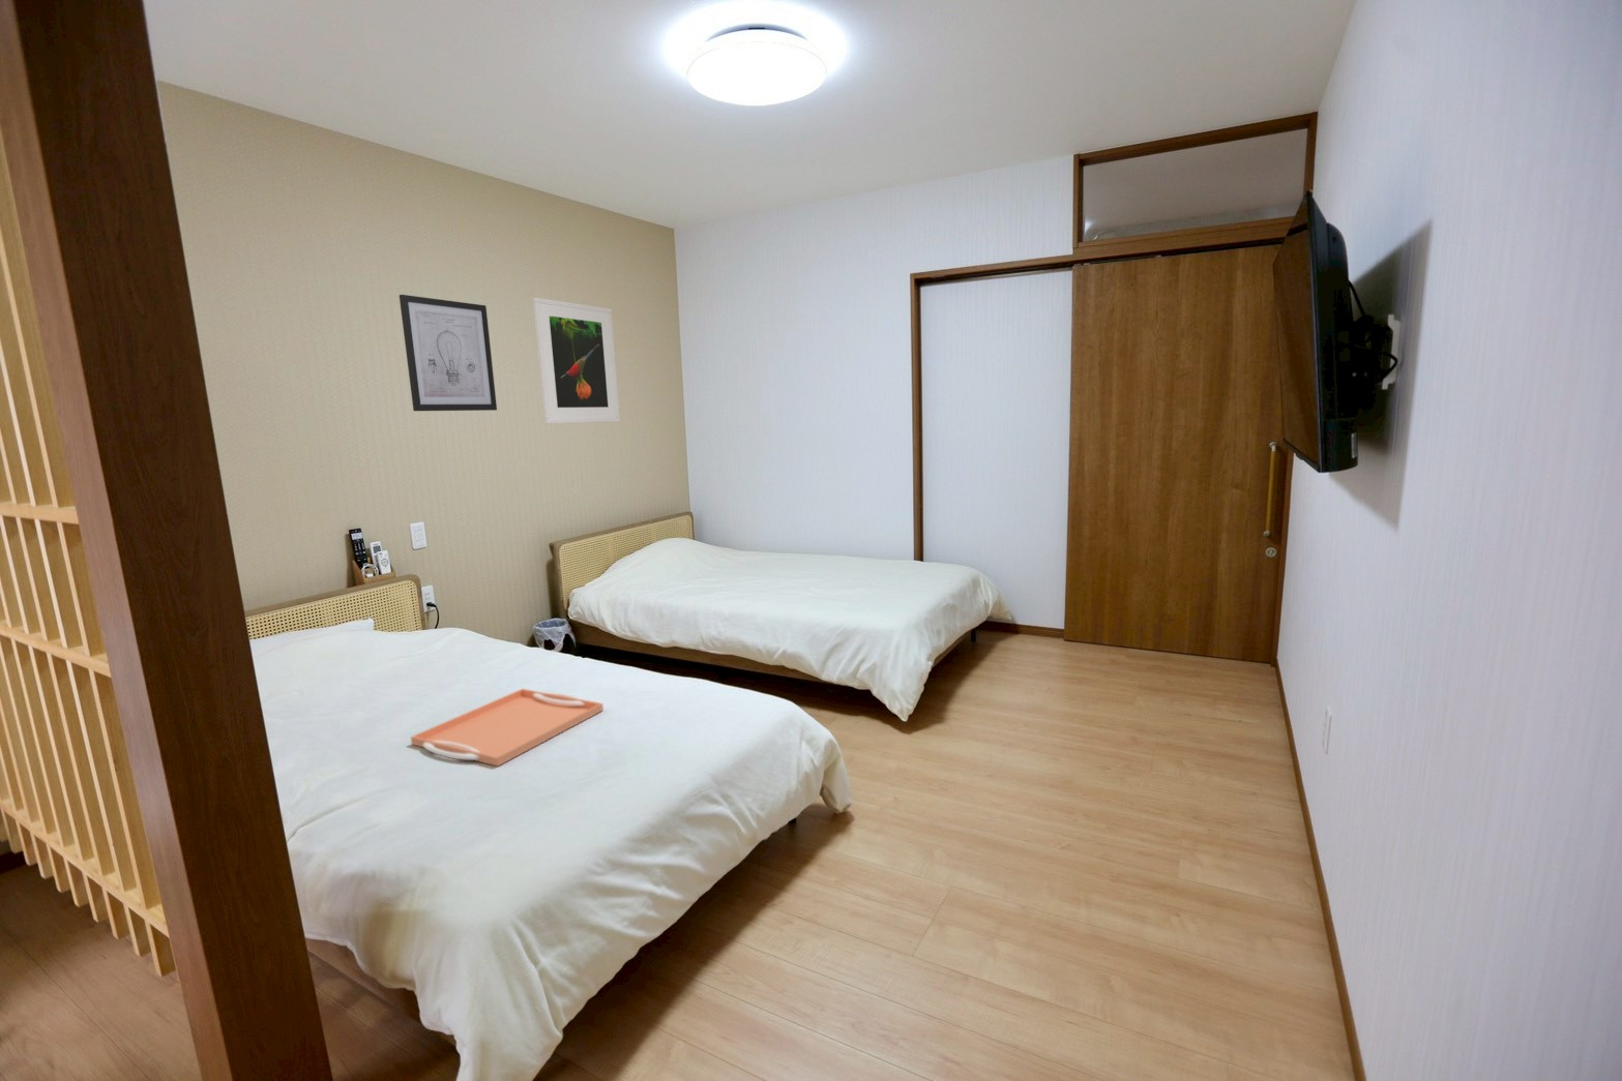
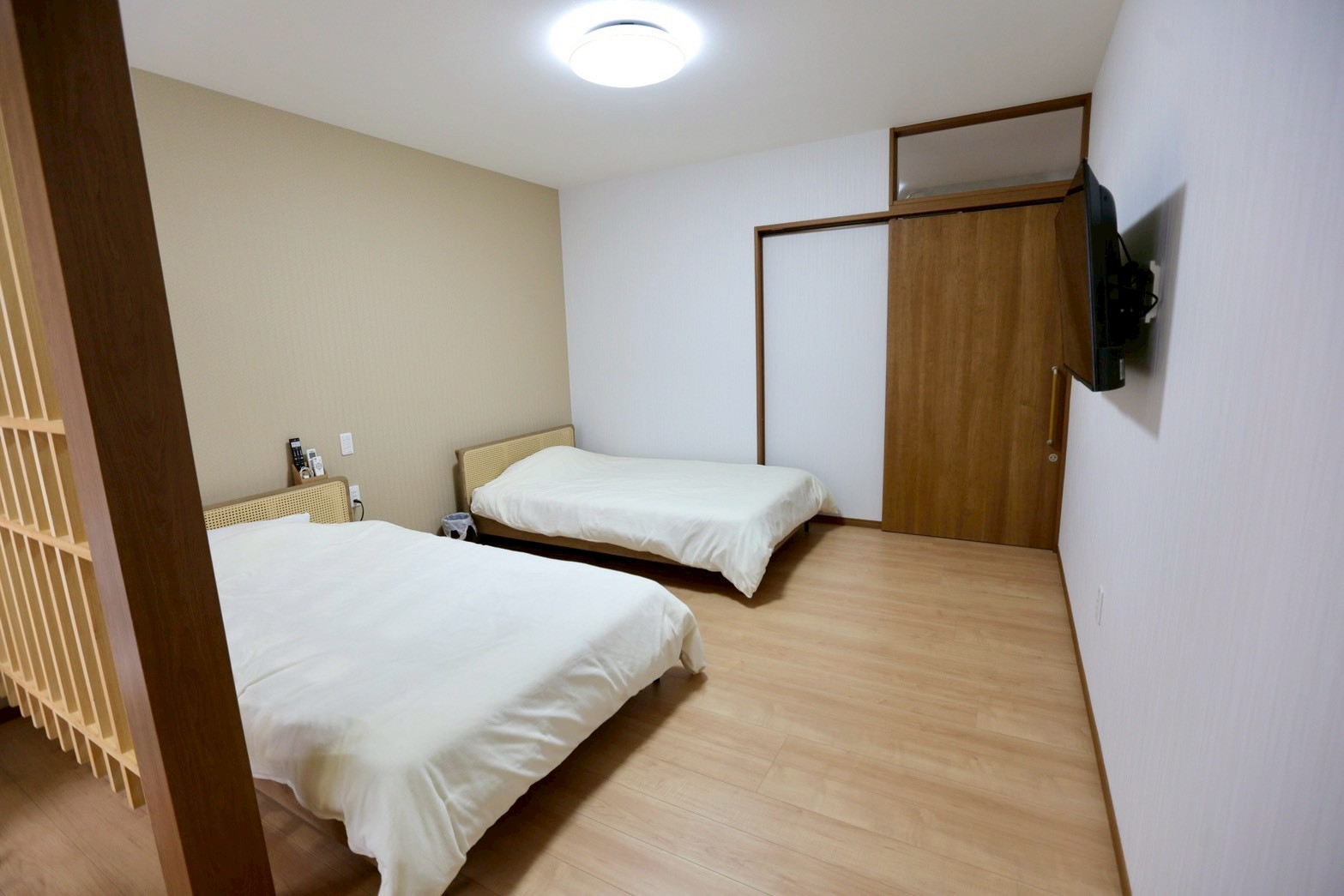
- wall art [398,294,498,411]
- serving tray [410,688,605,767]
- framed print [532,297,622,425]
